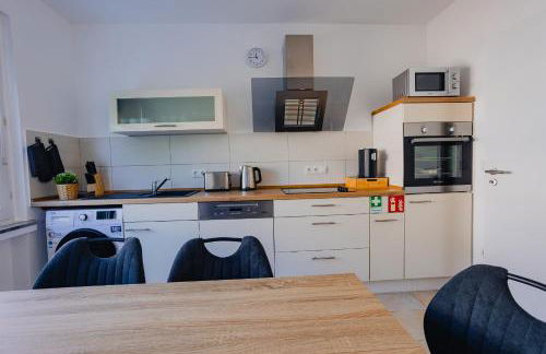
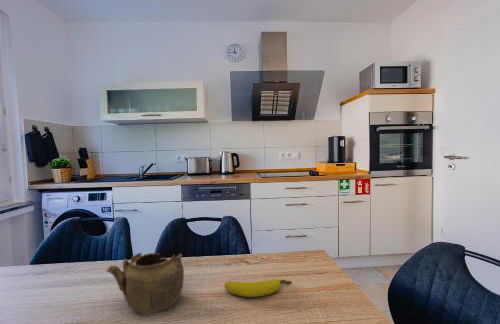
+ banana [224,278,293,298]
+ teapot [106,251,185,315]
